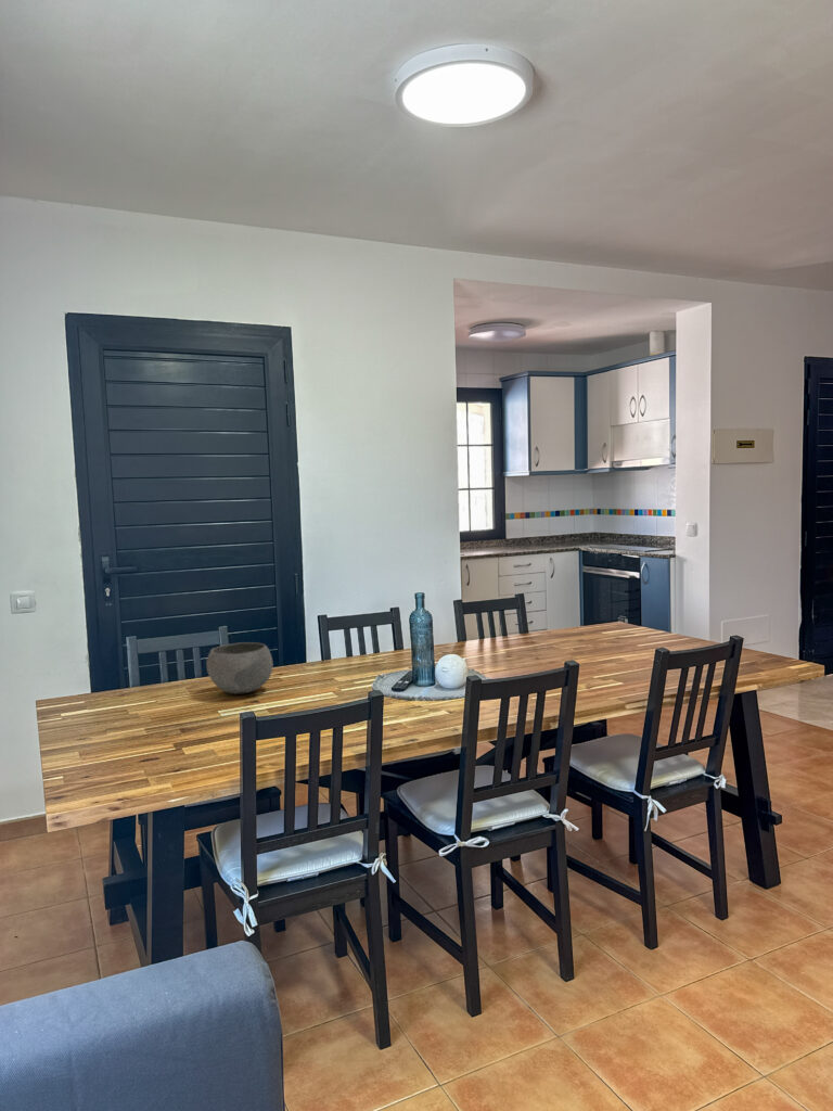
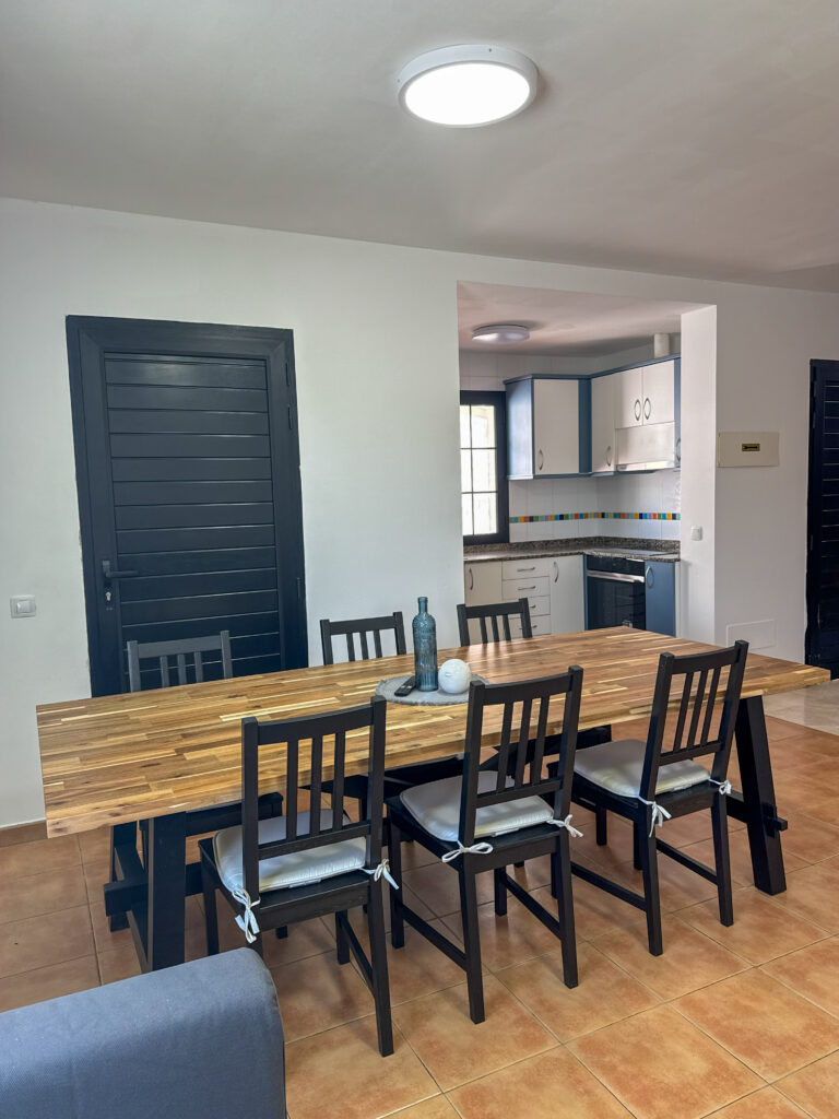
- bowl [205,641,274,695]
